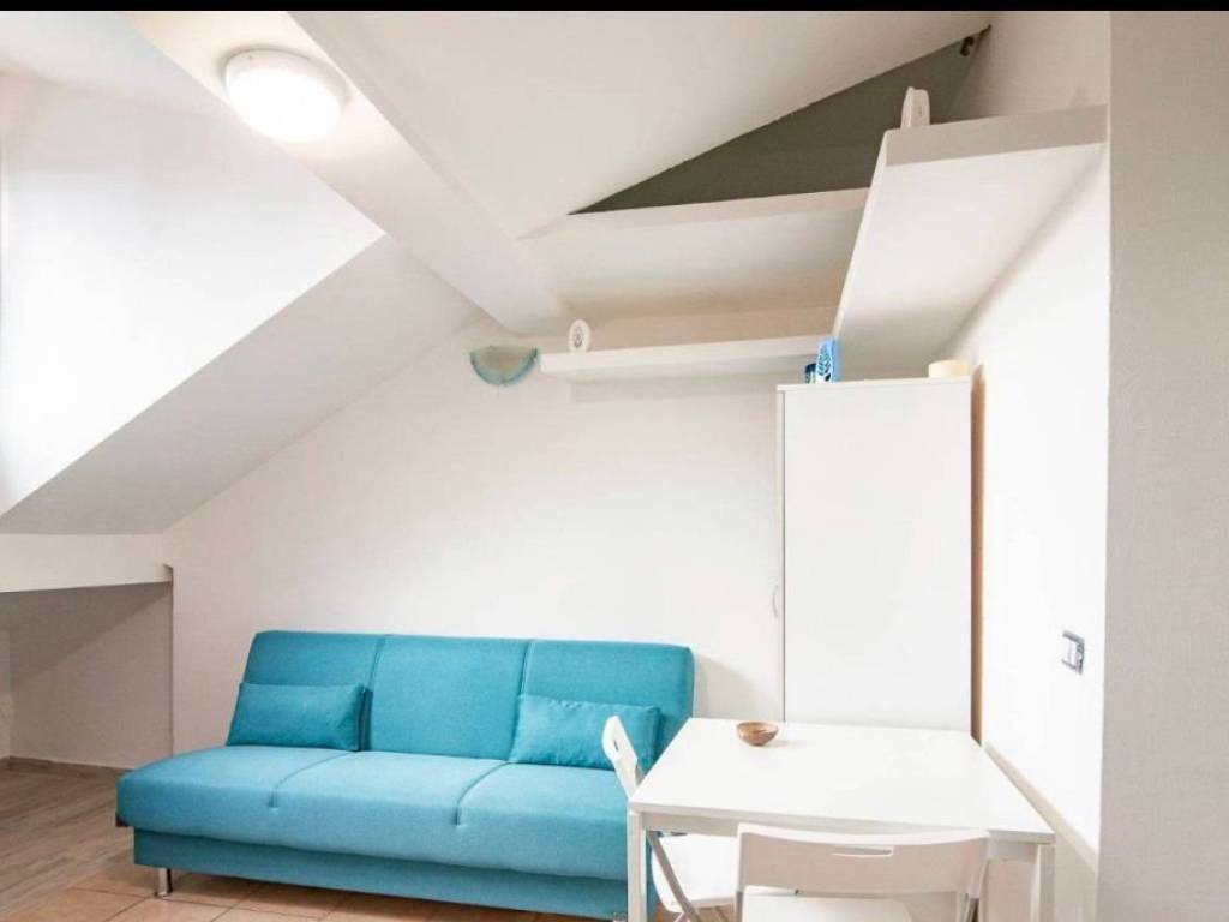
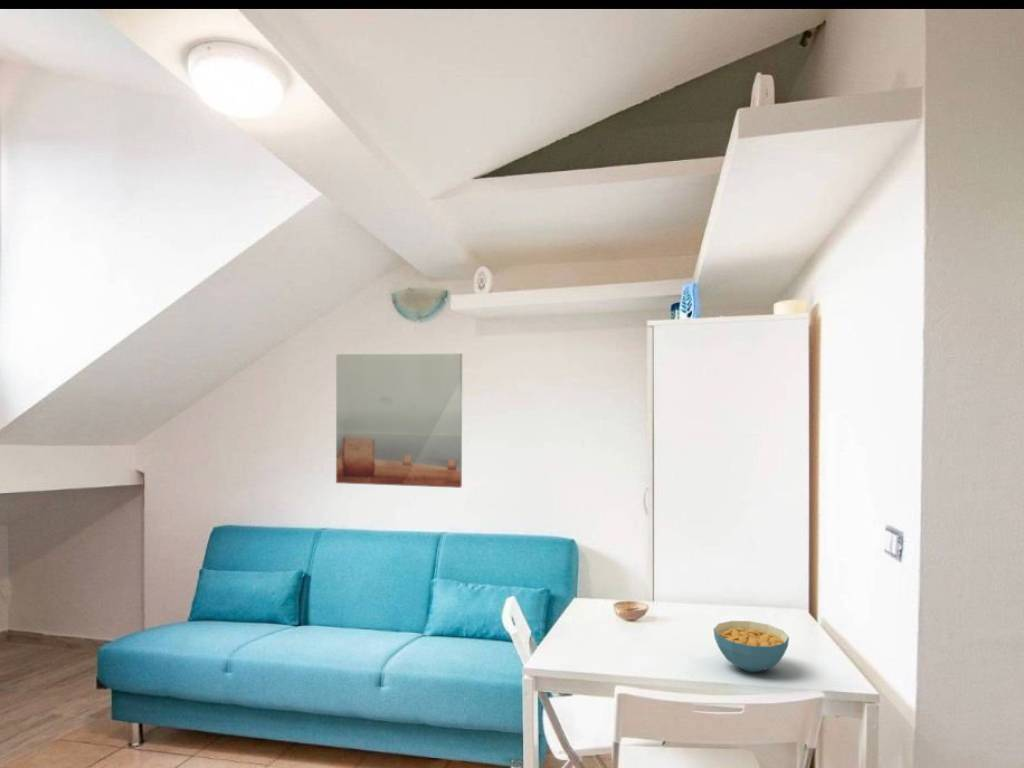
+ wall art [335,352,463,489]
+ cereal bowl [713,620,790,673]
